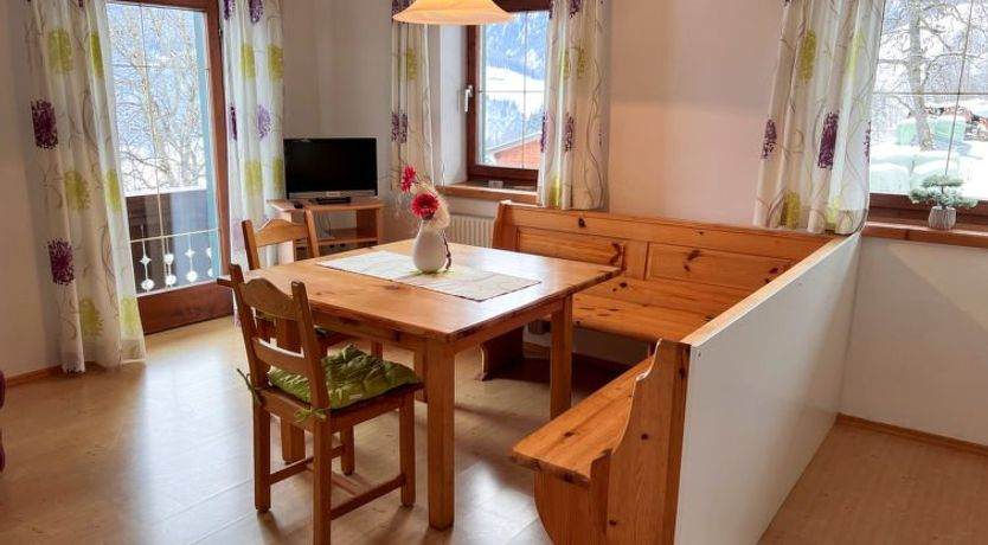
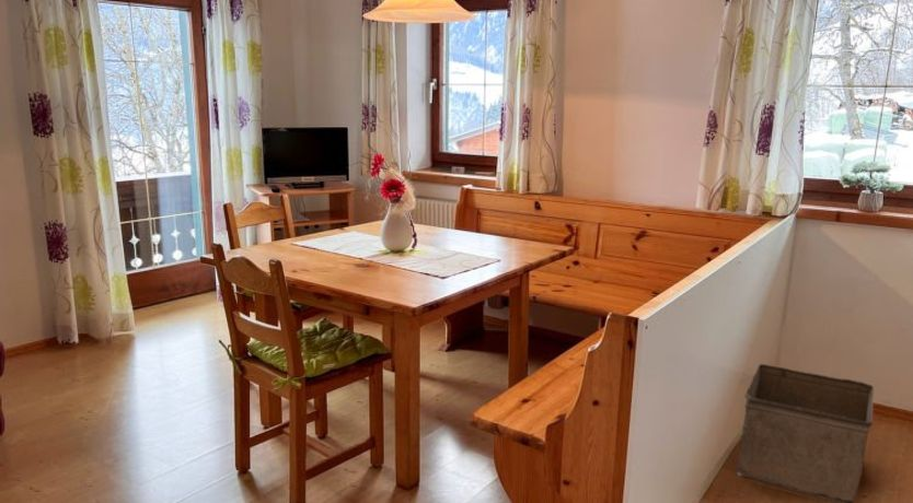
+ storage bin [736,363,875,503]
